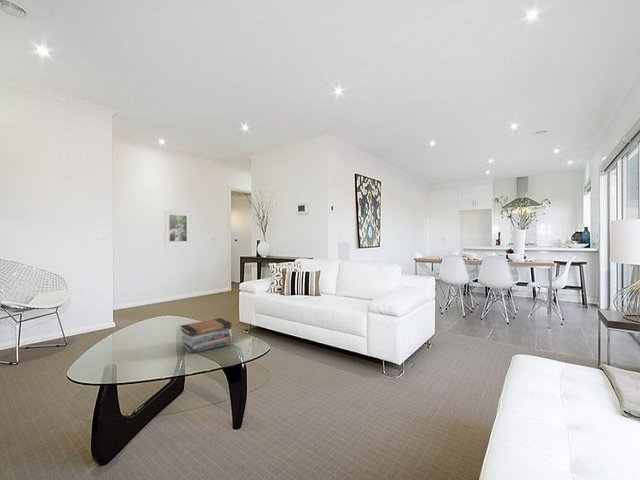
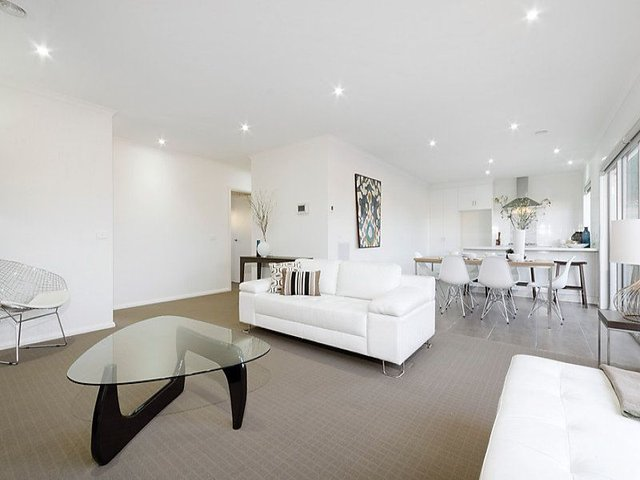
- book stack [179,317,233,355]
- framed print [164,209,192,247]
